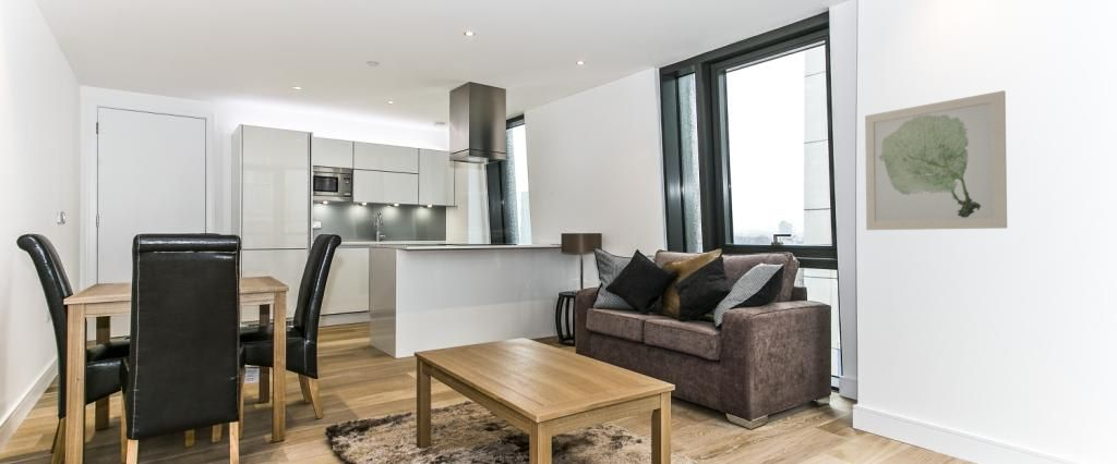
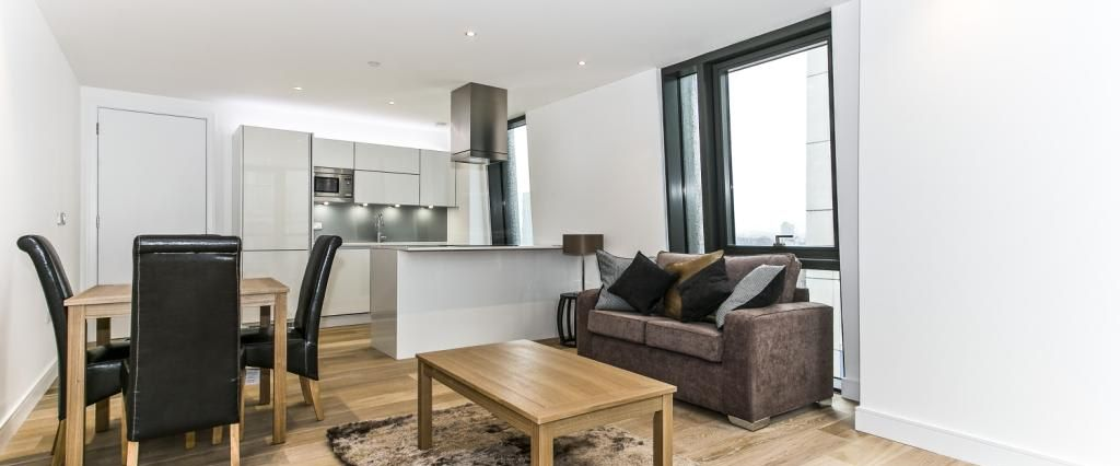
- wall art [864,89,1008,231]
